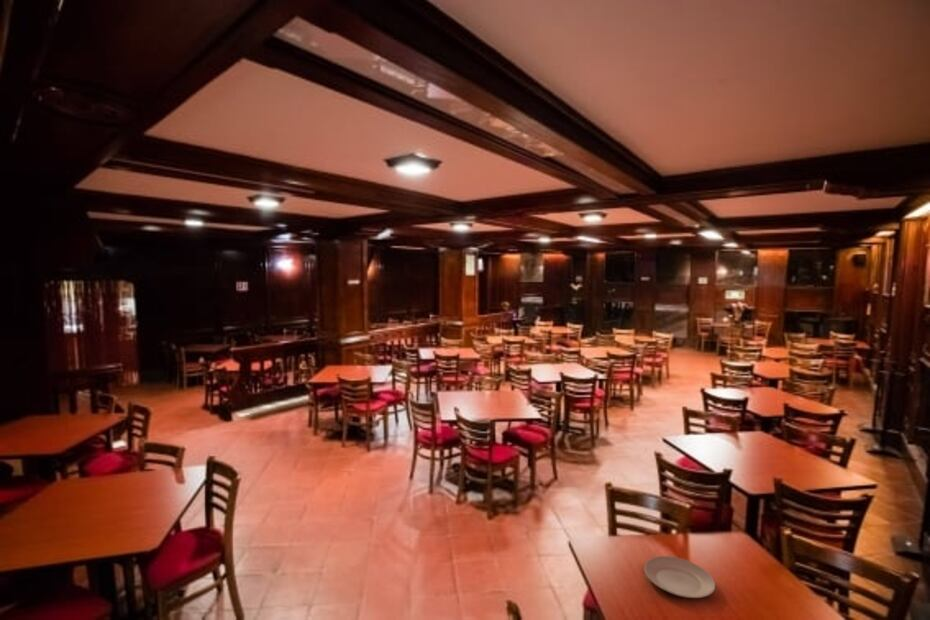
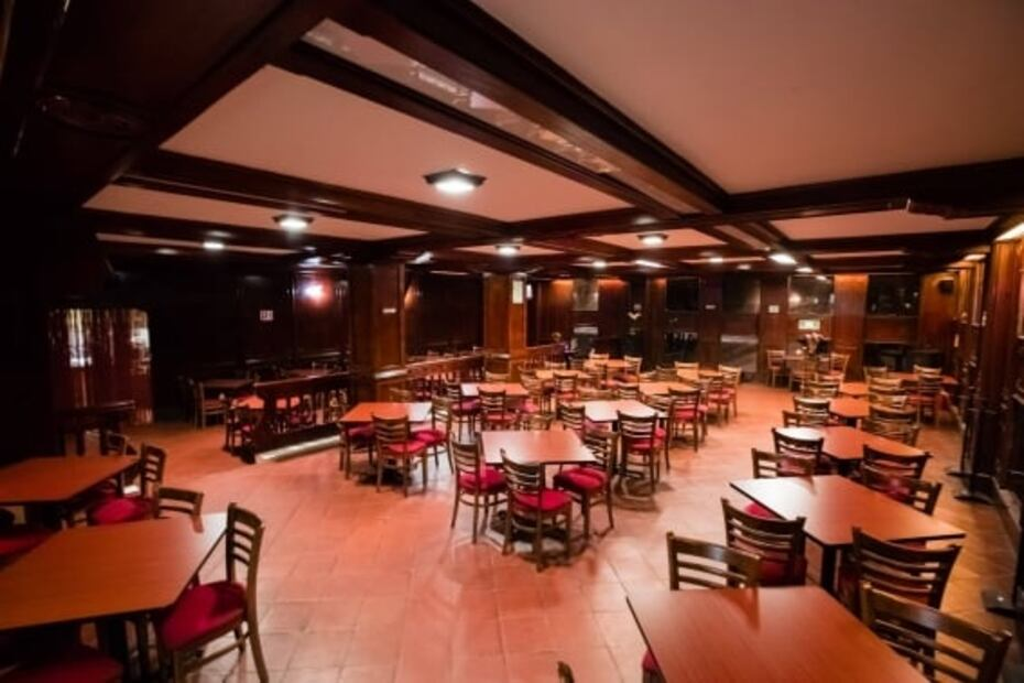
- plate [643,555,716,599]
